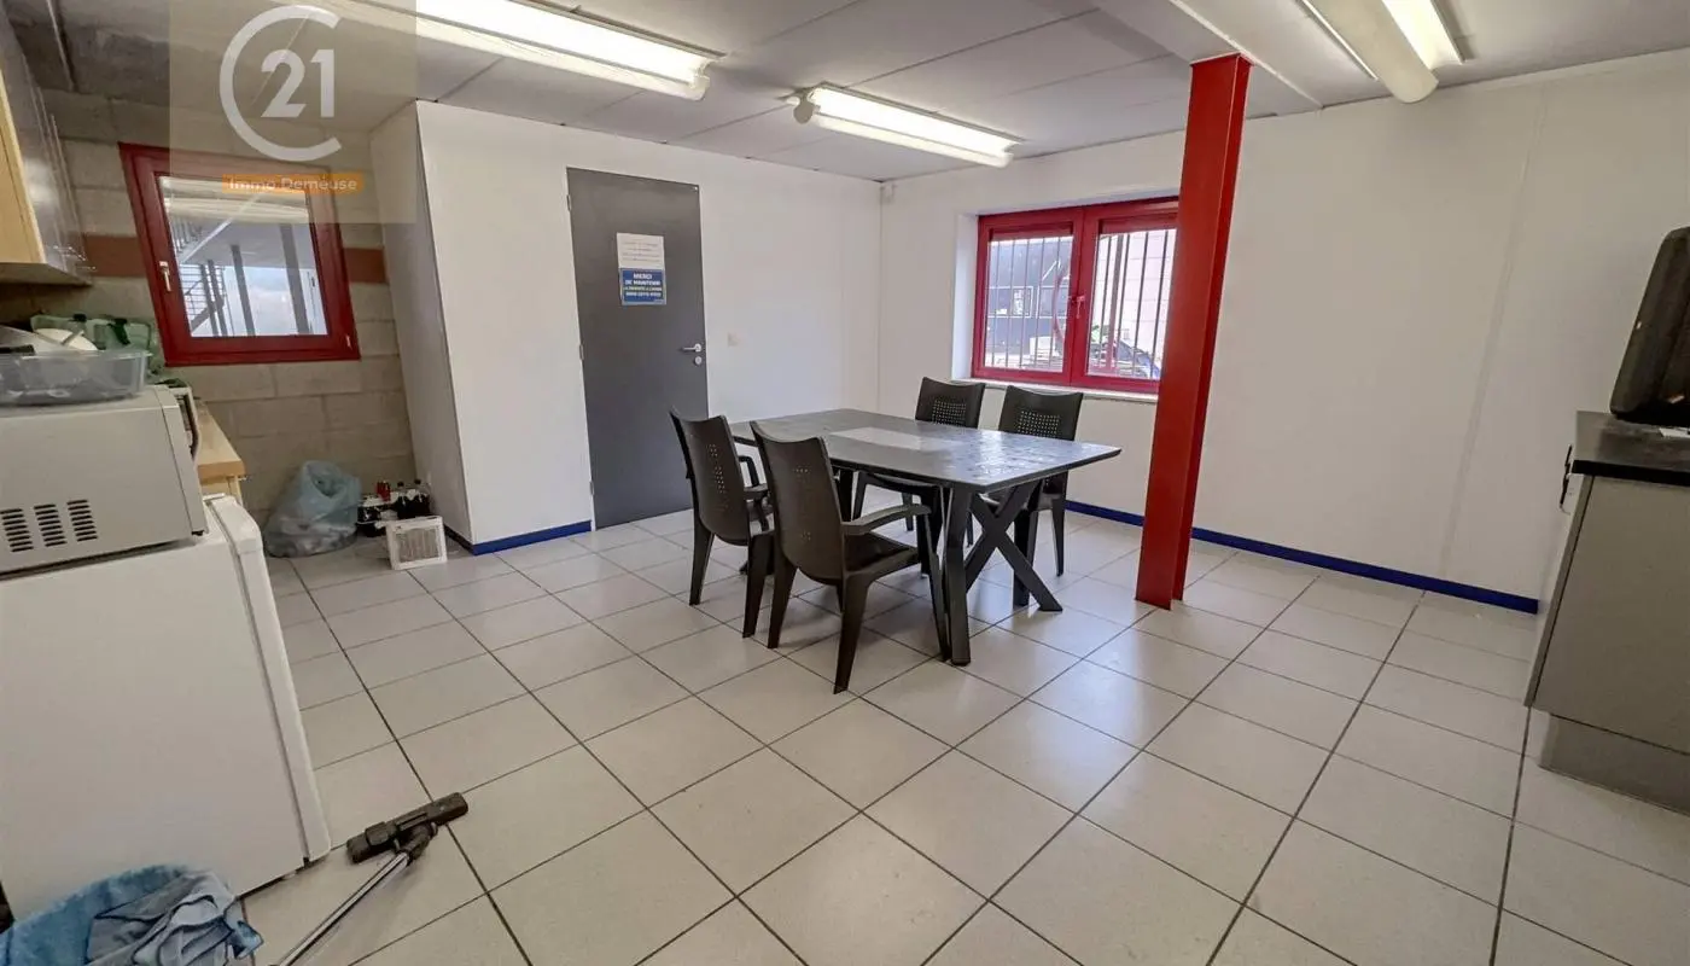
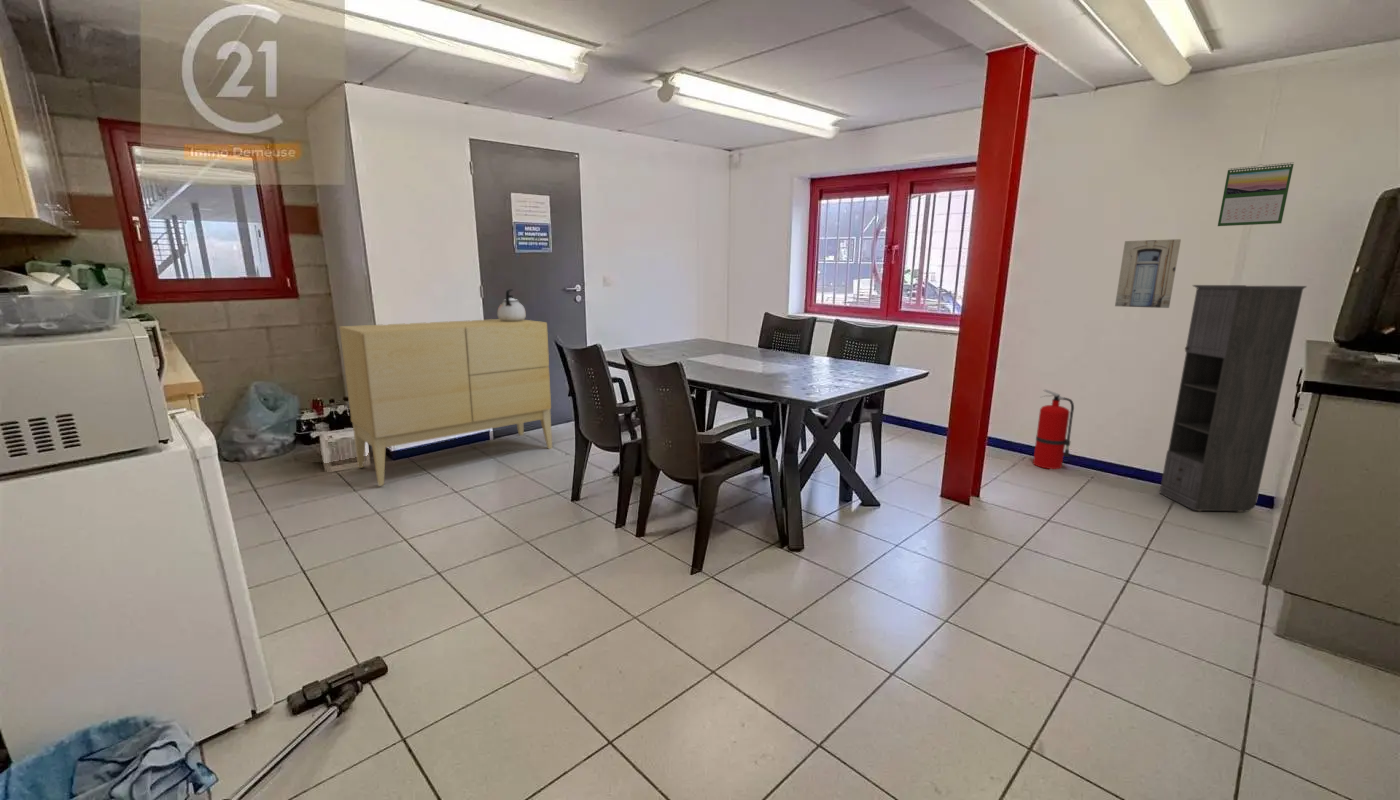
+ sideboard [338,318,553,487]
+ calendar [1217,161,1295,227]
+ storage cabinet [1158,284,1308,513]
+ wall art [1114,238,1182,309]
+ fire extinguisher [1032,389,1075,470]
+ kettle [496,288,527,322]
